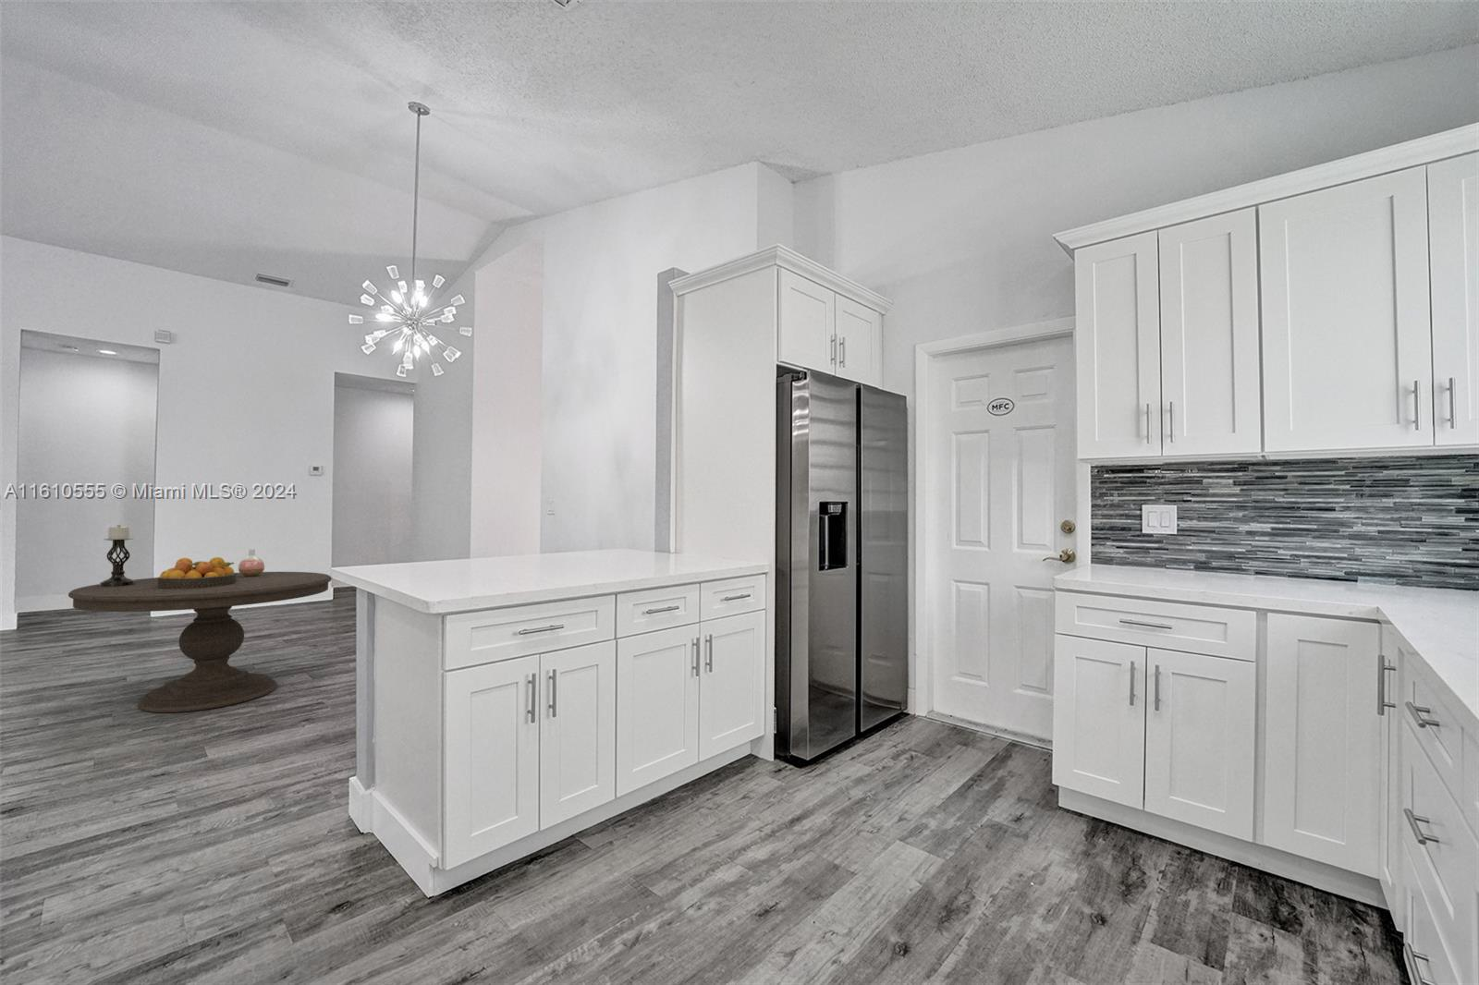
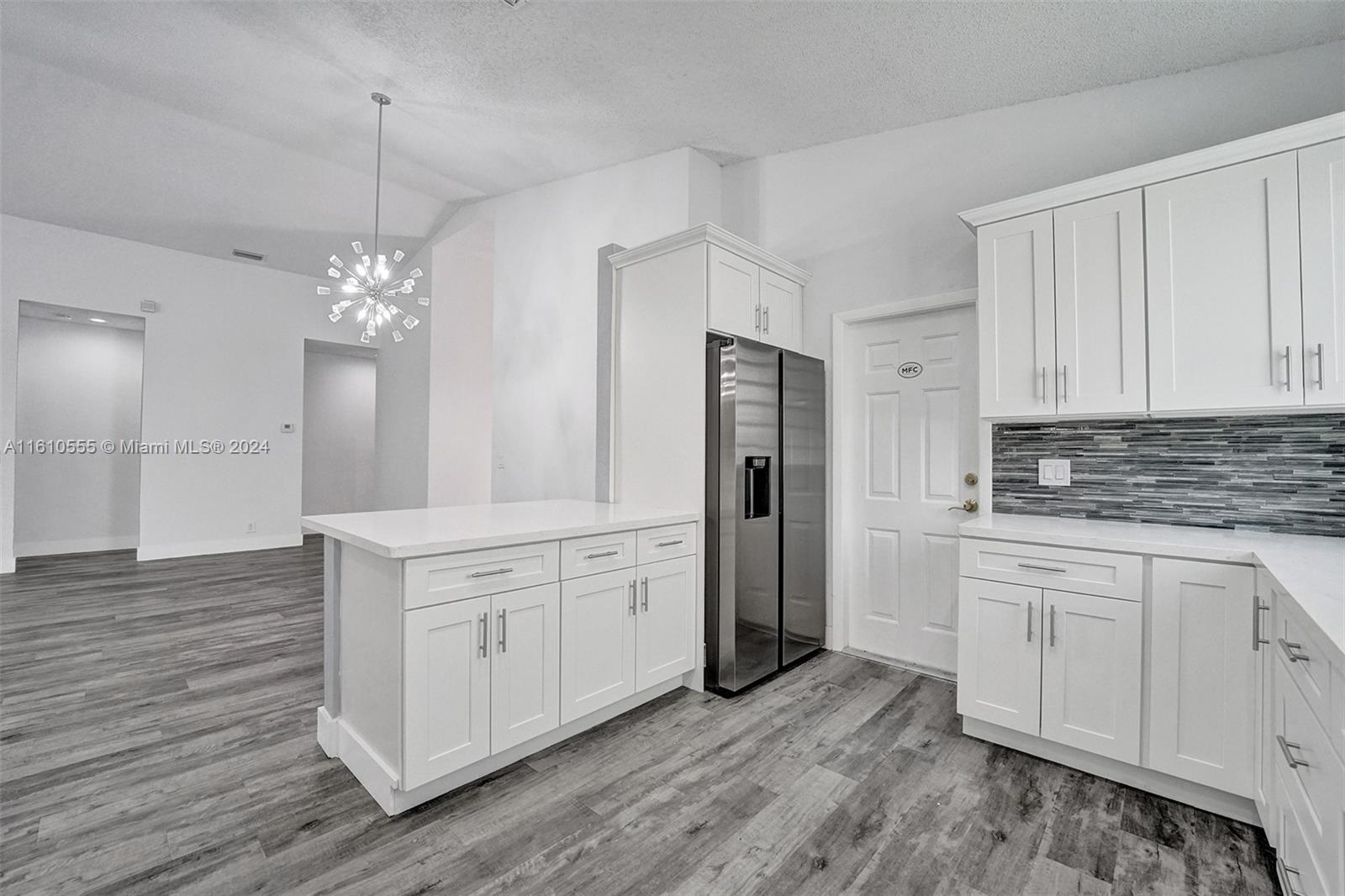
- candle holder [99,524,136,587]
- fruit bowl [157,556,236,588]
- vase [238,547,265,576]
- dining table [67,571,333,713]
